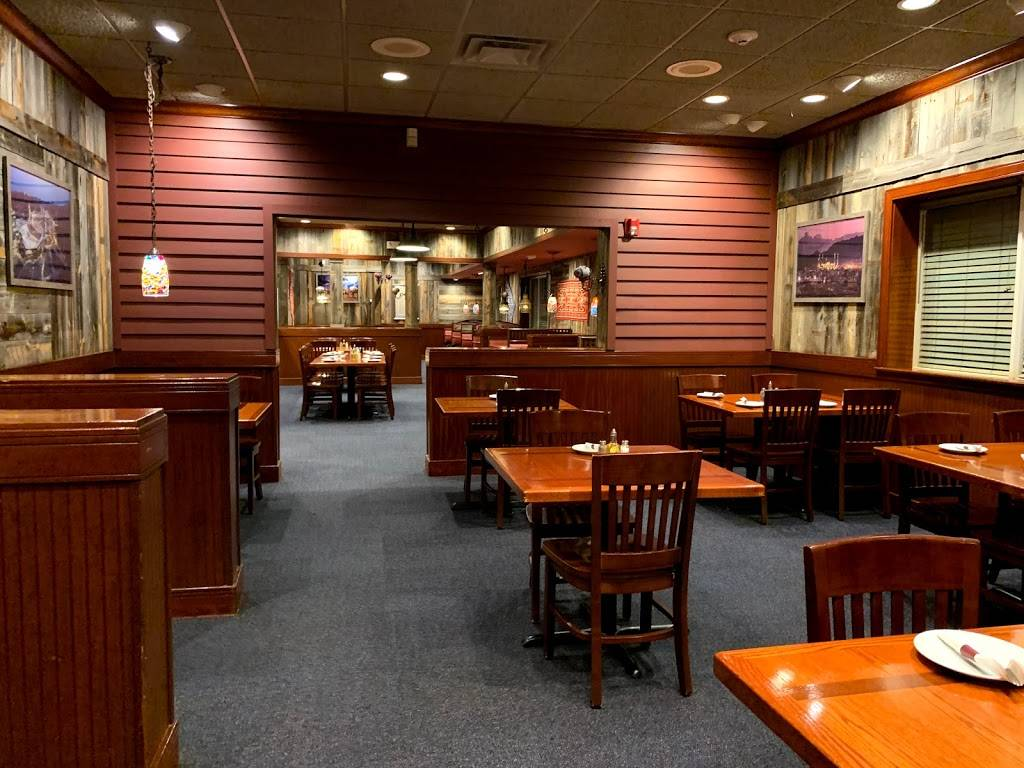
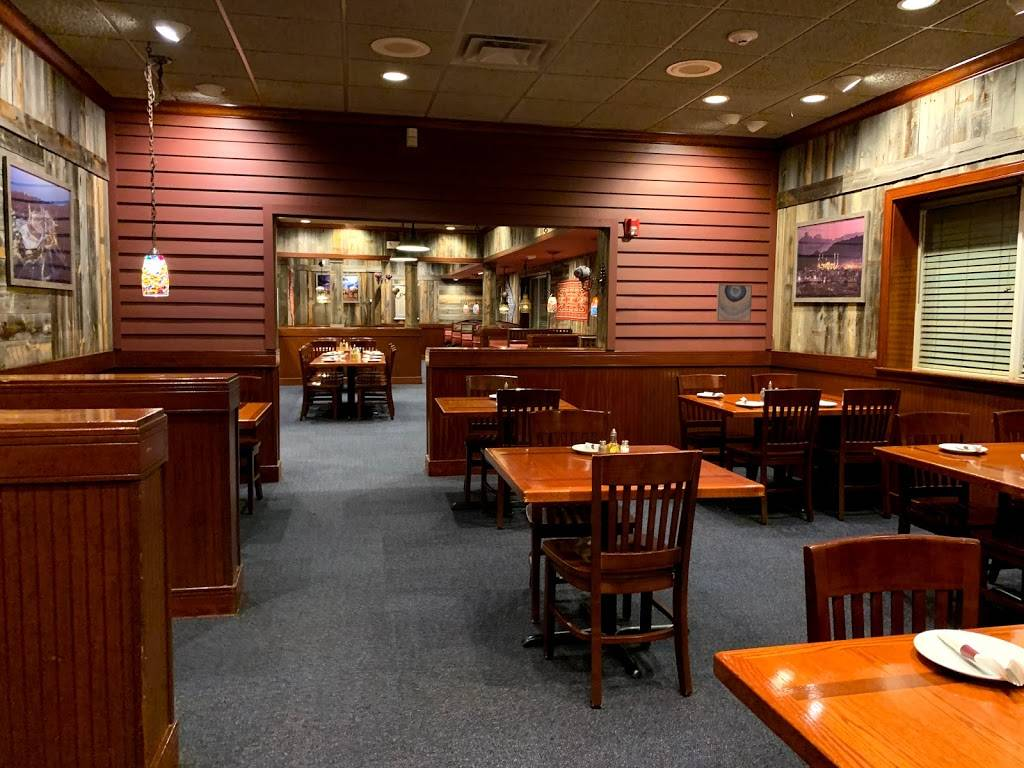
+ wall art [715,283,753,323]
